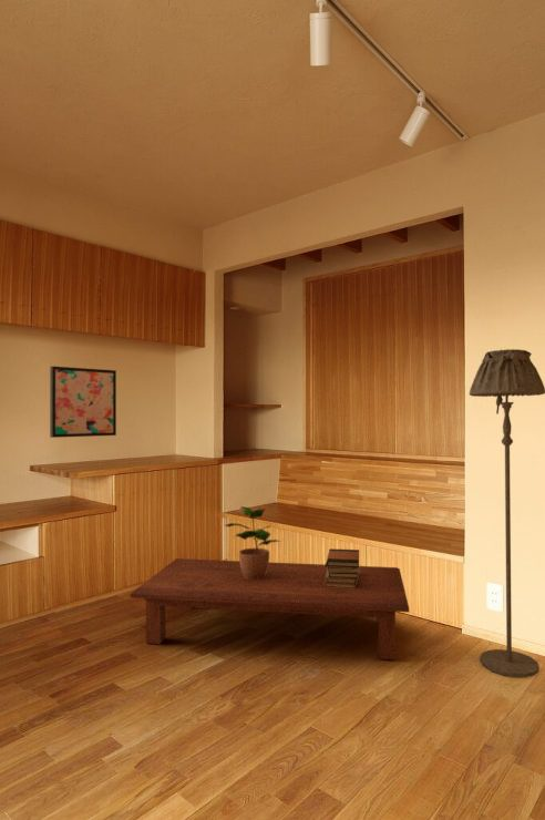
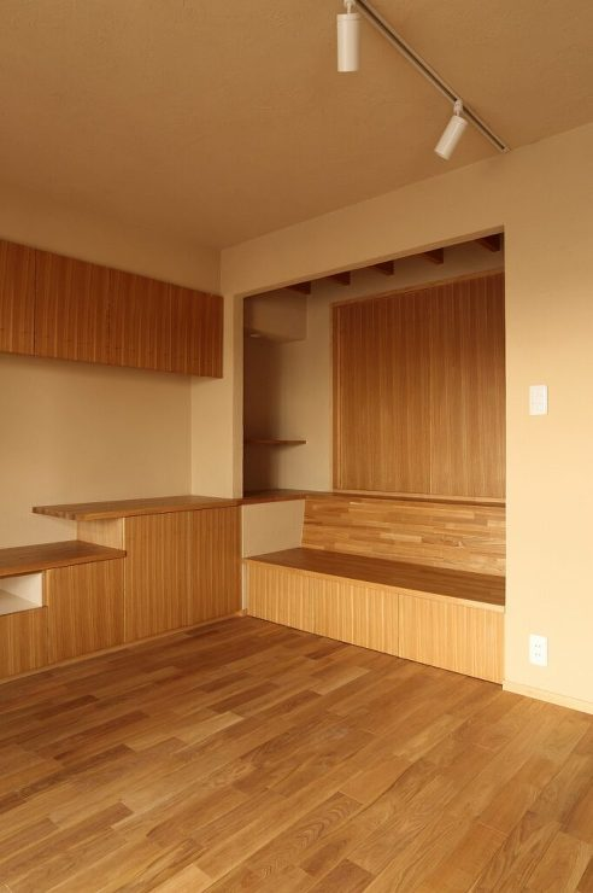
- book stack [325,547,360,588]
- coffee table [130,557,410,662]
- potted plant [223,505,281,580]
- wall art [49,366,117,439]
- floor lamp [469,348,545,678]
